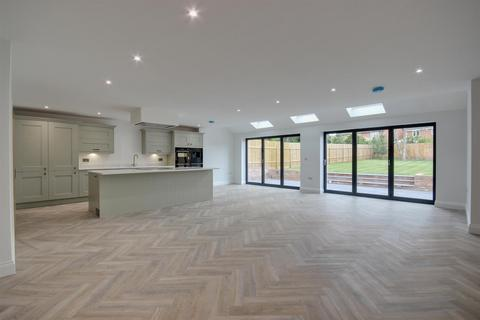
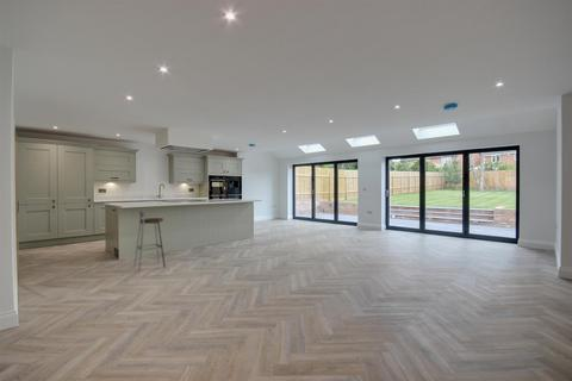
+ bar stool [132,210,167,274]
